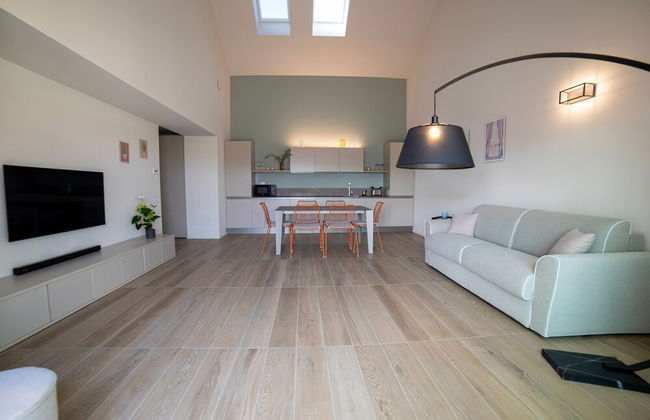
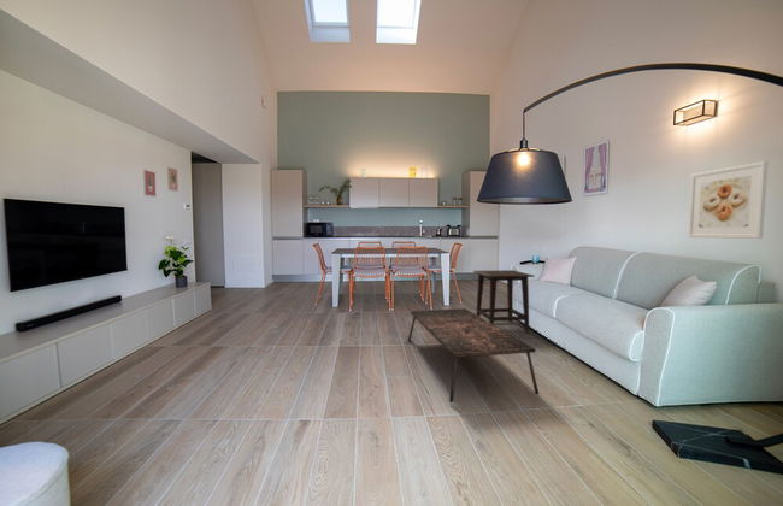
+ side table [472,269,536,334]
+ coffee table [407,307,540,404]
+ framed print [687,160,769,240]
